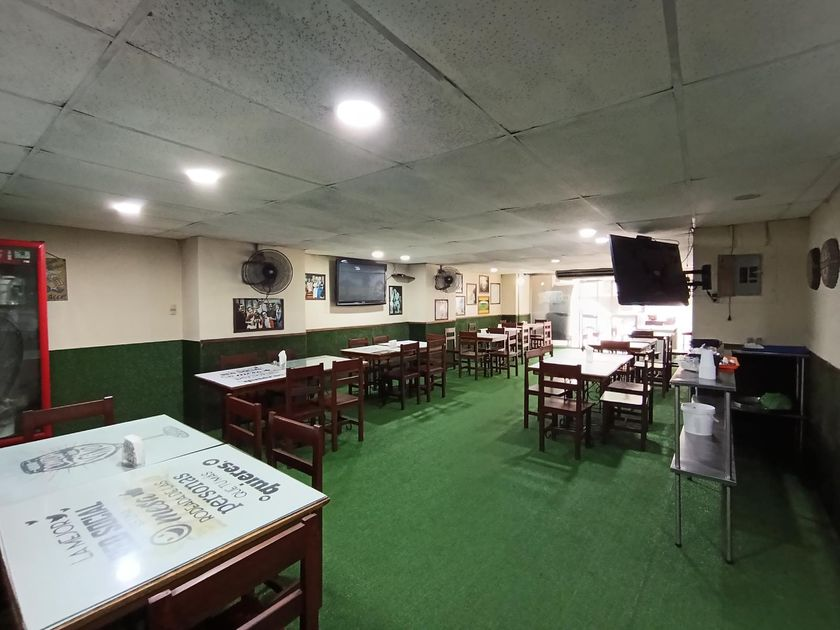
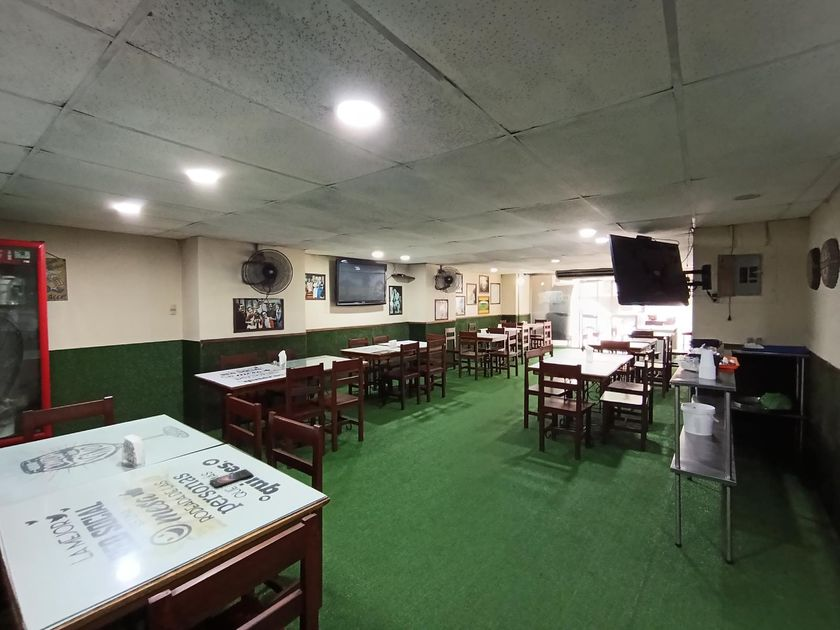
+ smartphone [209,468,253,489]
